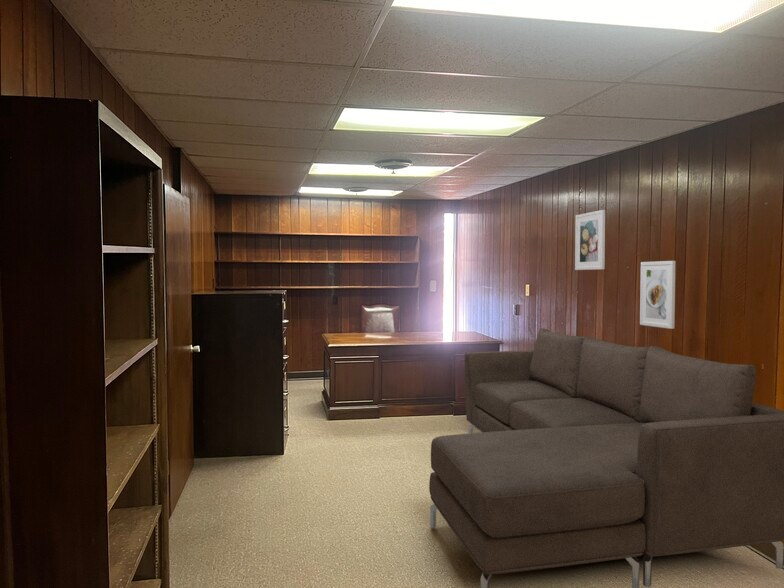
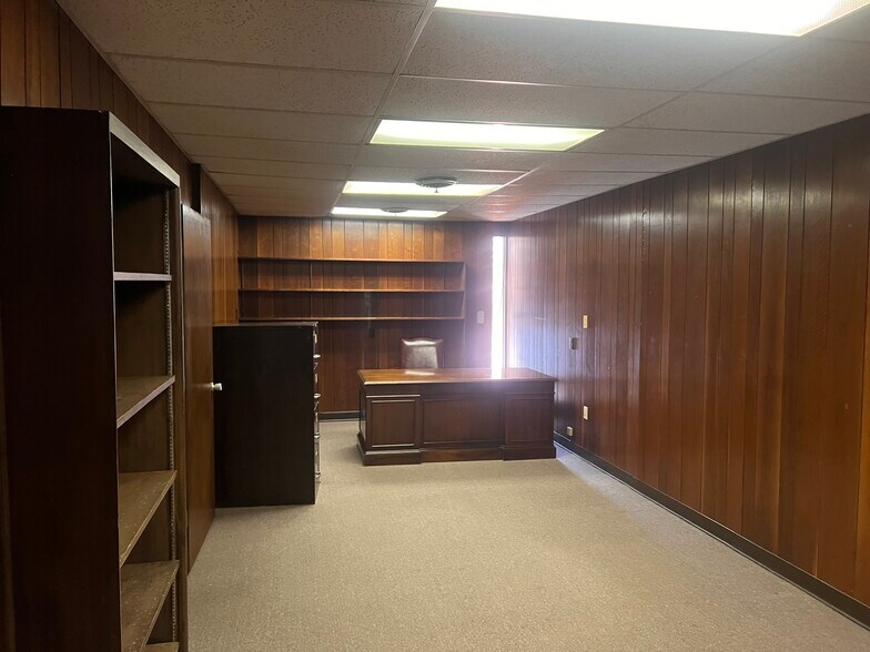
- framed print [574,209,606,271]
- sofa [428,327,784,588]
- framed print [639,260,677,330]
